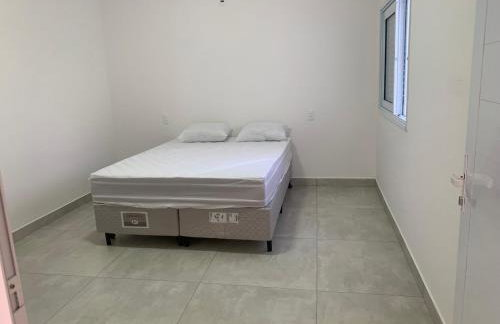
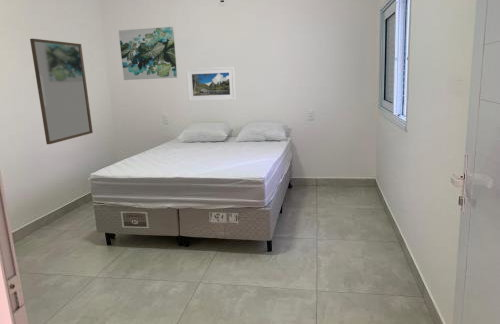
+ home mirror [29,38,94,145]
+ wall art [118,26,178,81]
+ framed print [185,66,237,102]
